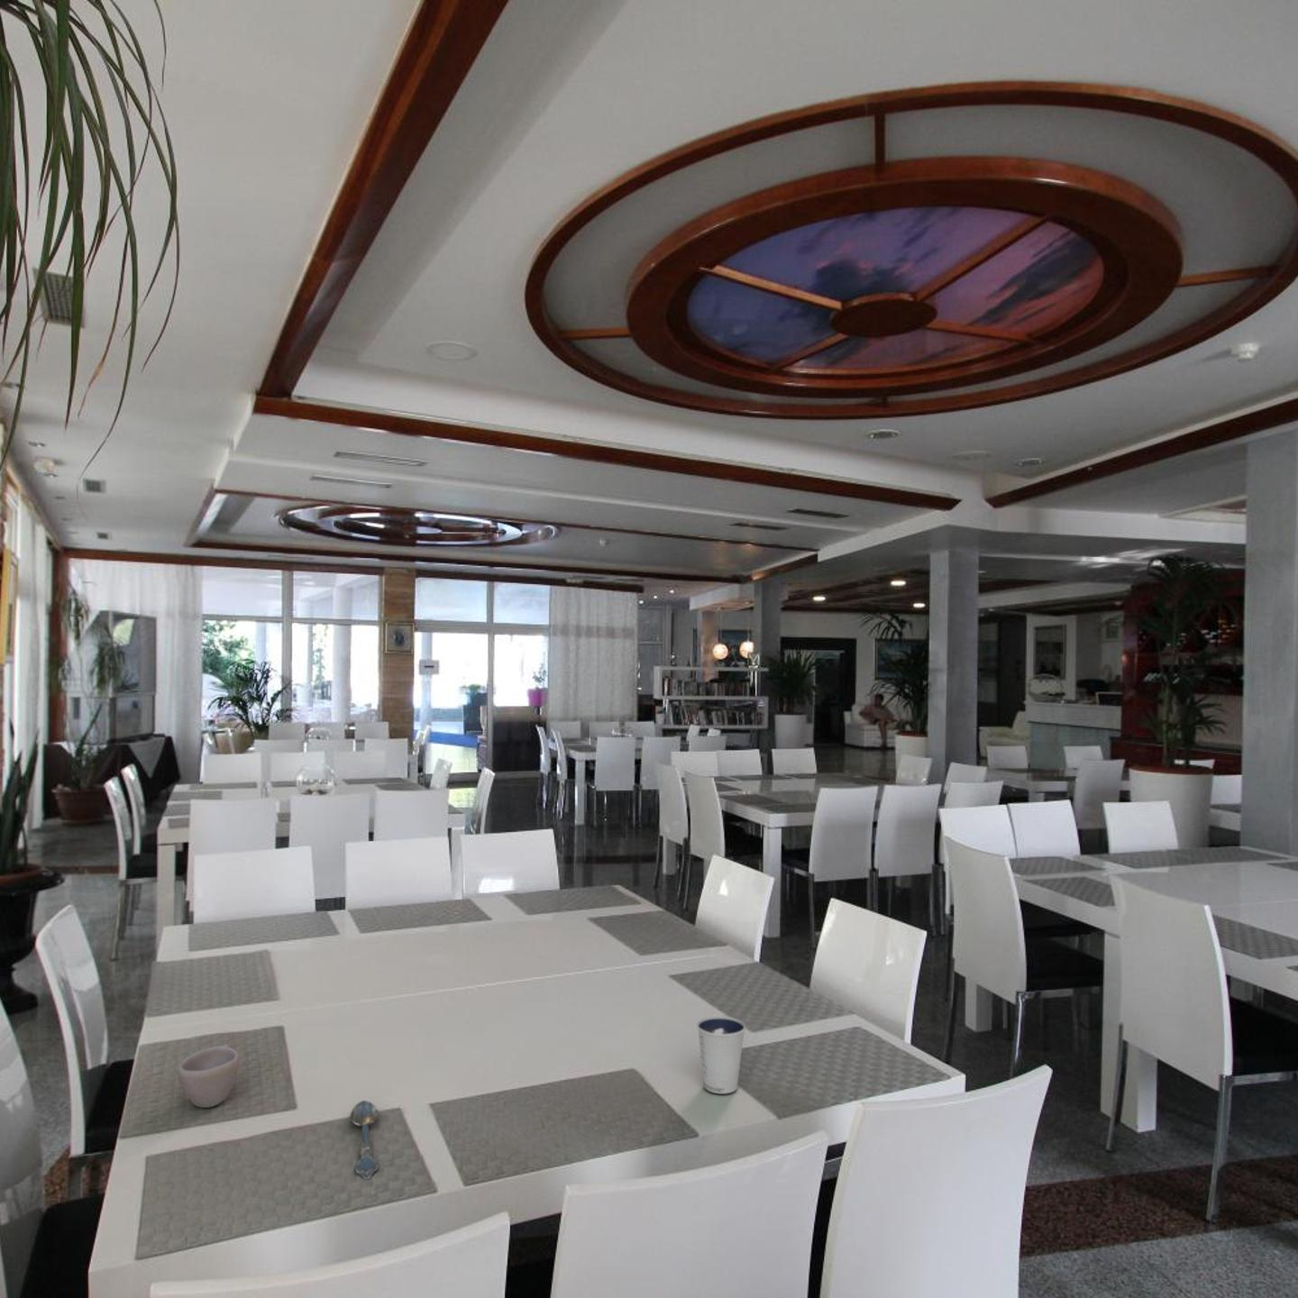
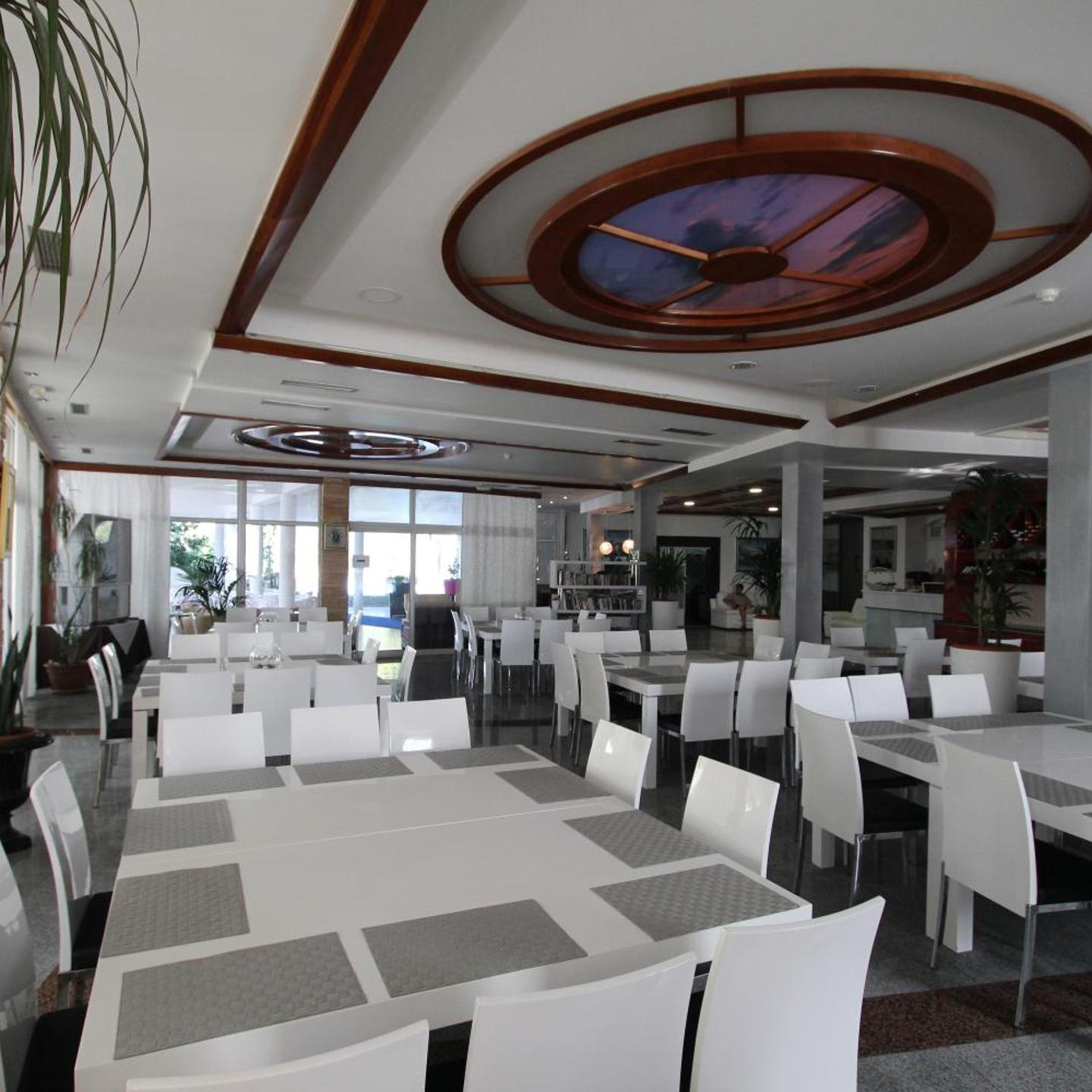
- spoon [348,1099,379,1180]
- dixie cup [695,1015,746,1095]
- cup [177,1044,240,1109]
